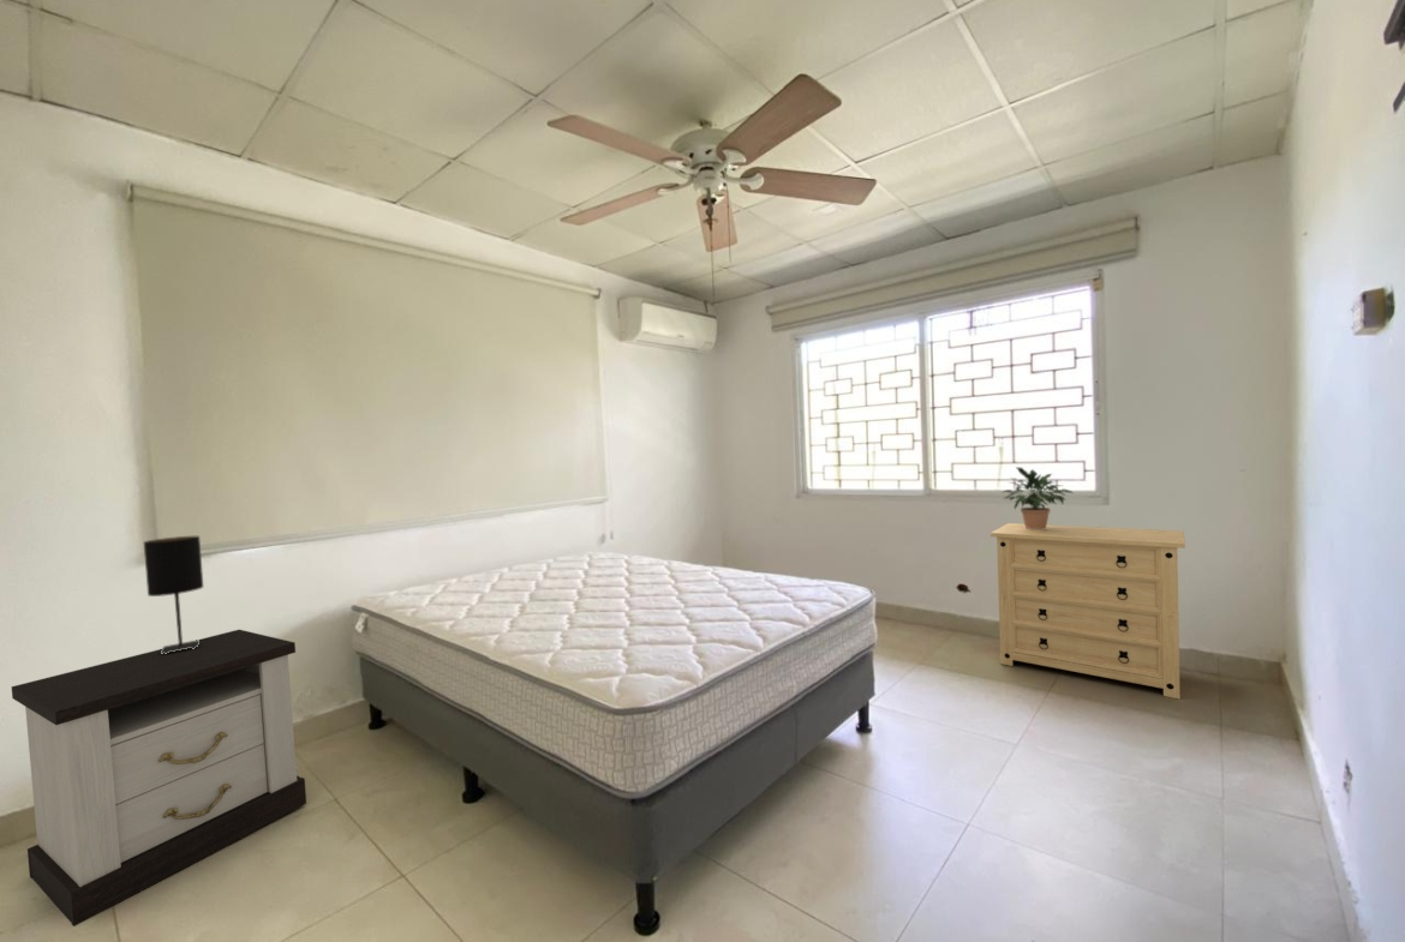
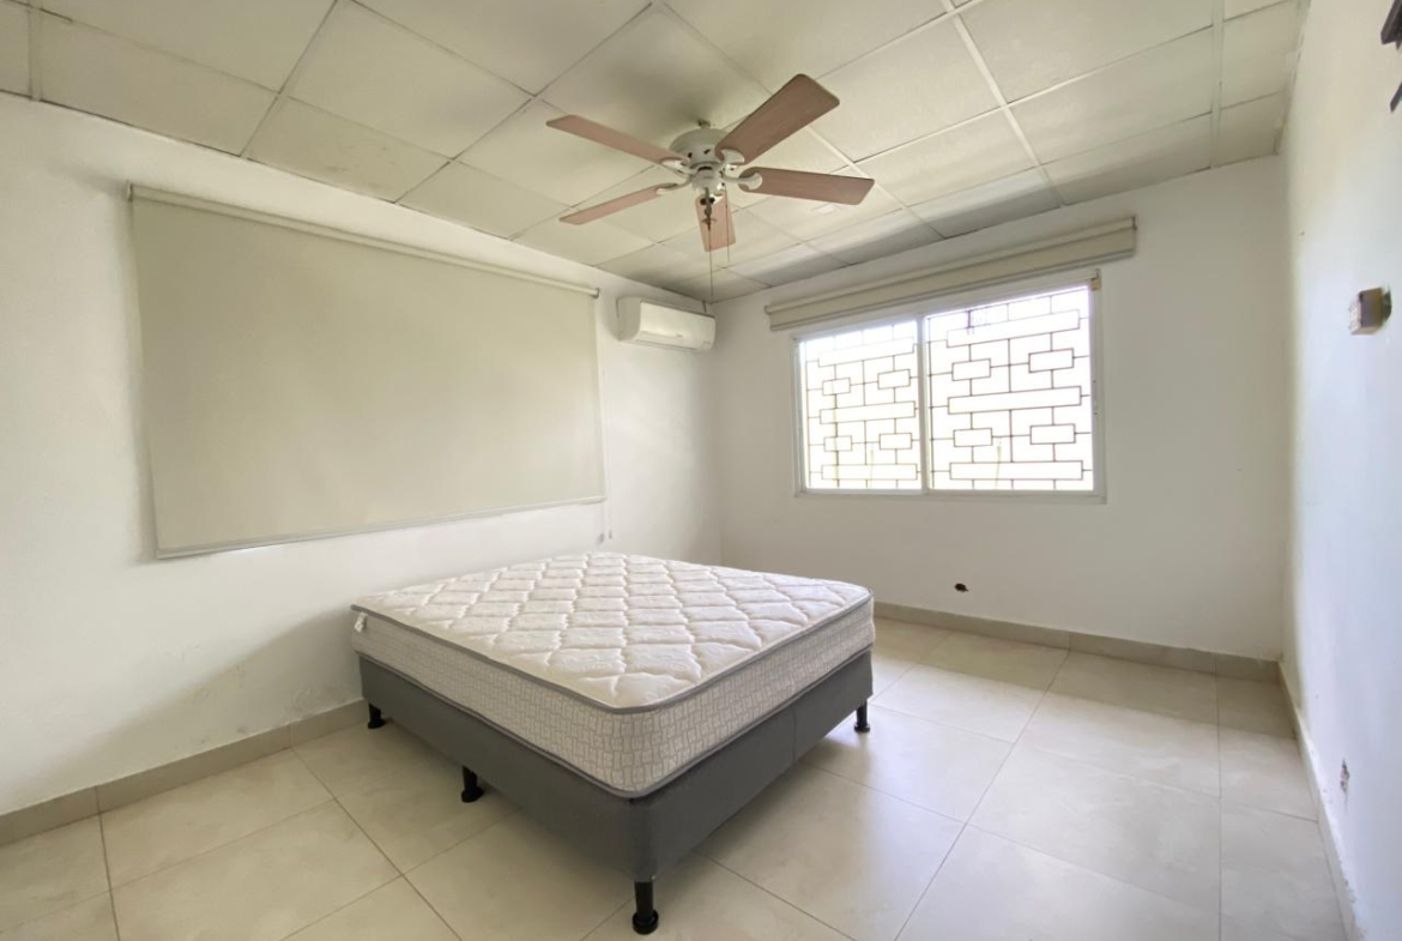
- table lamp [143,535,204,654]
- dresser [990,522,1186,701]
- nightstand [11,629,307,928]
- potted plant [1000,466,1074,530]
